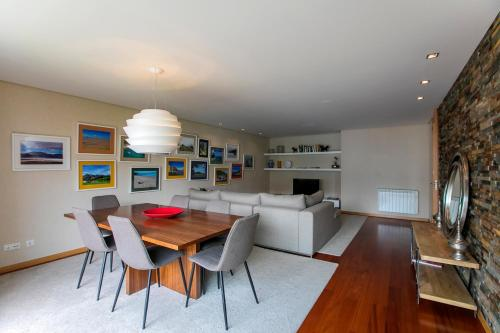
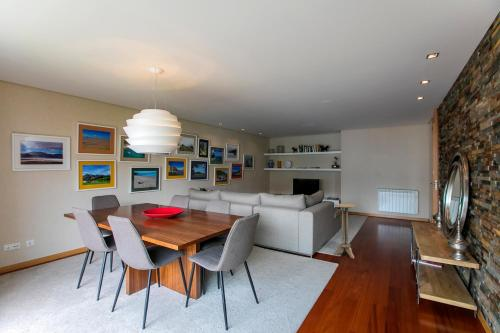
+ side table [333,203,357,259]
